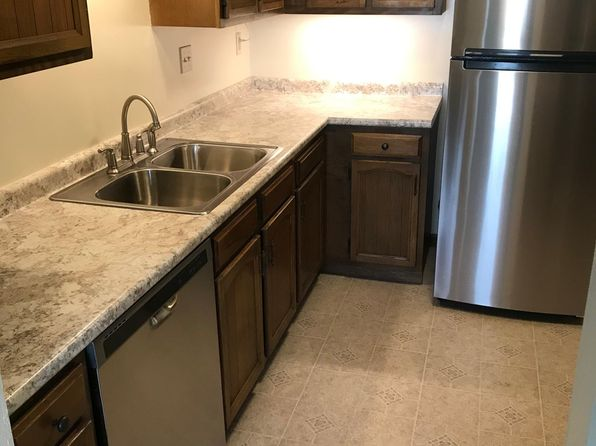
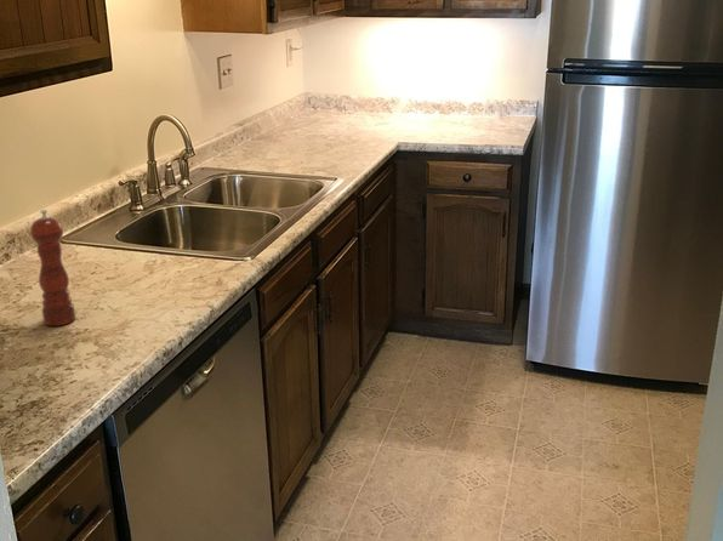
+ pepper mill [29,209,76,326]
